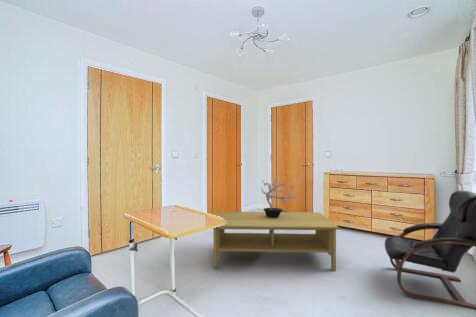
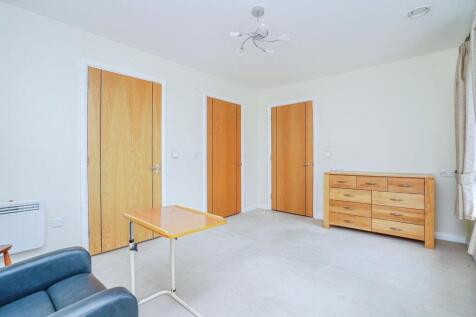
- potted plant [260,179,298,218]
- coffee table [213,211,340,272]
- armchair [384,190,476,311]
